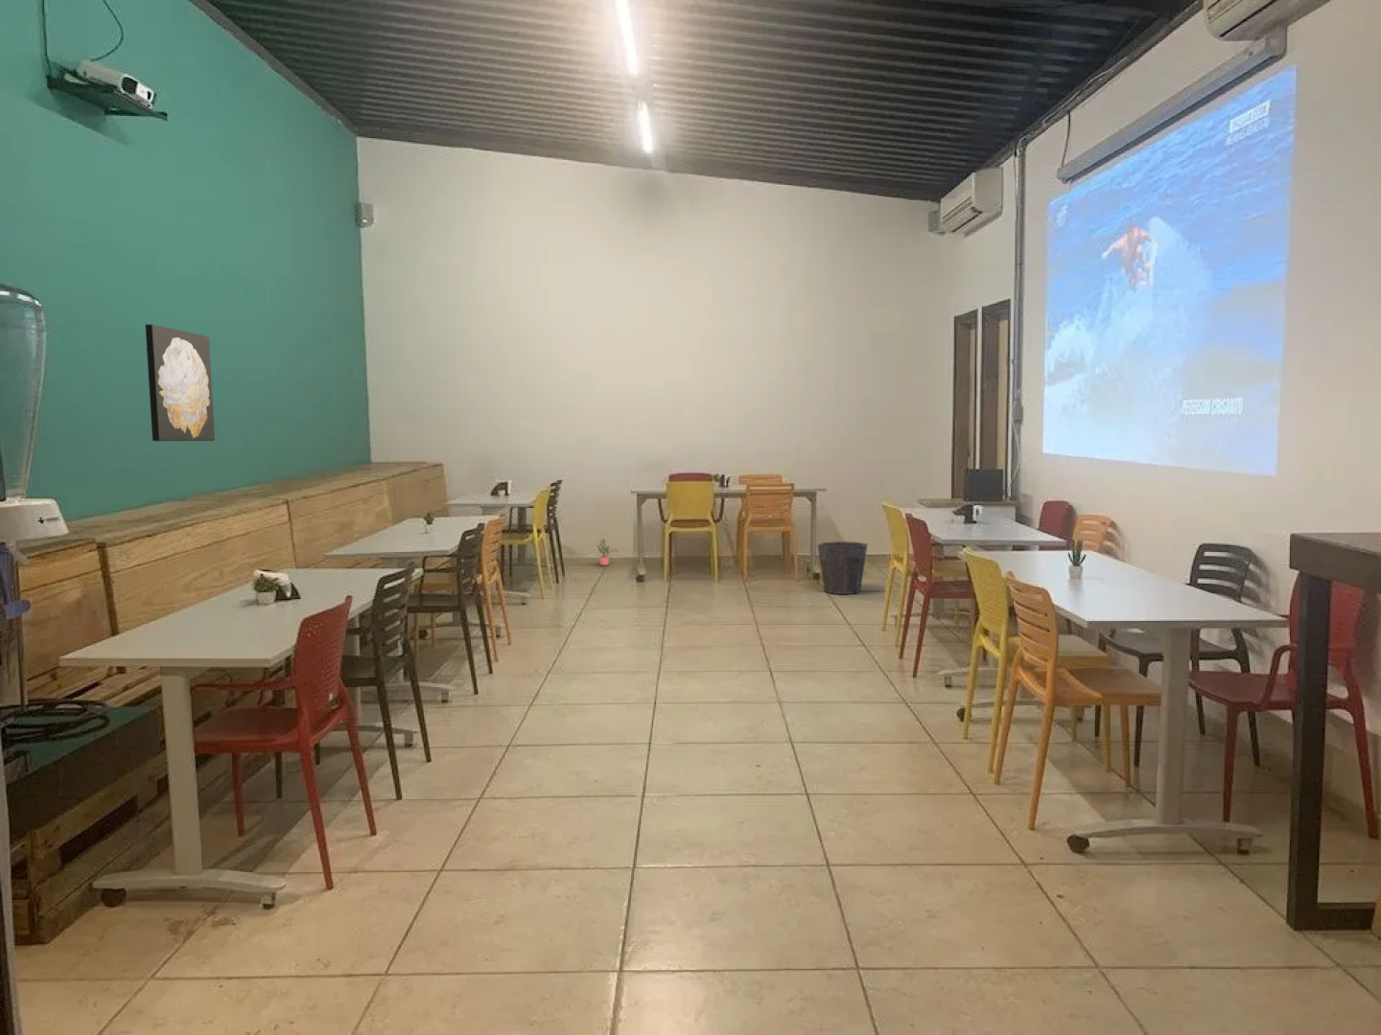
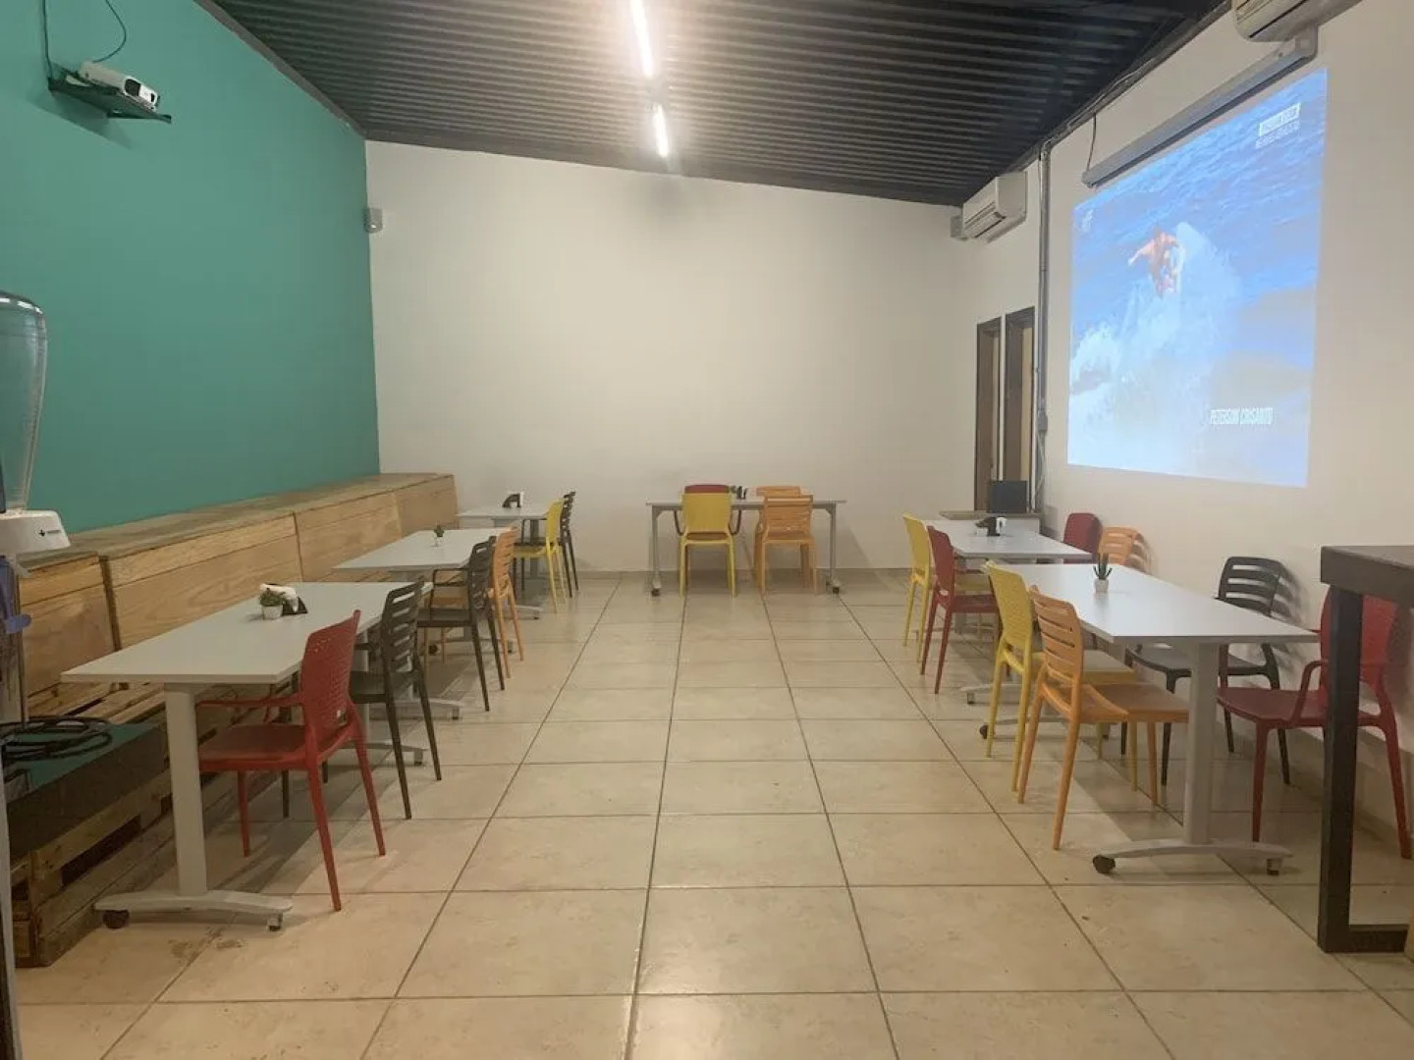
- waste bin [817,540,868,595]
- potted plant [597,538,619,566]
- wall art [145,324,215,441]
